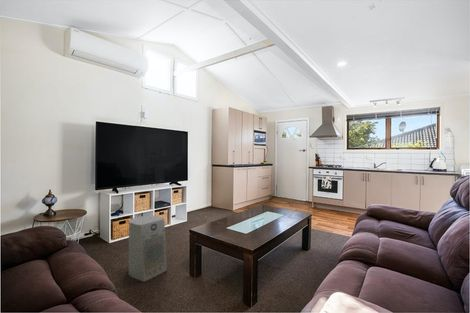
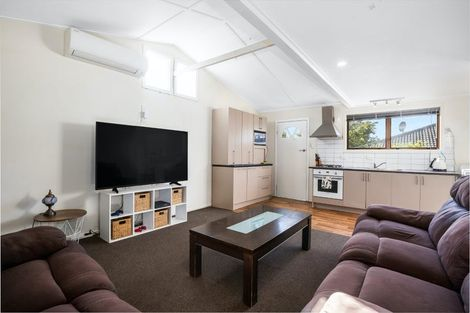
- fan [128,215,168,283]
